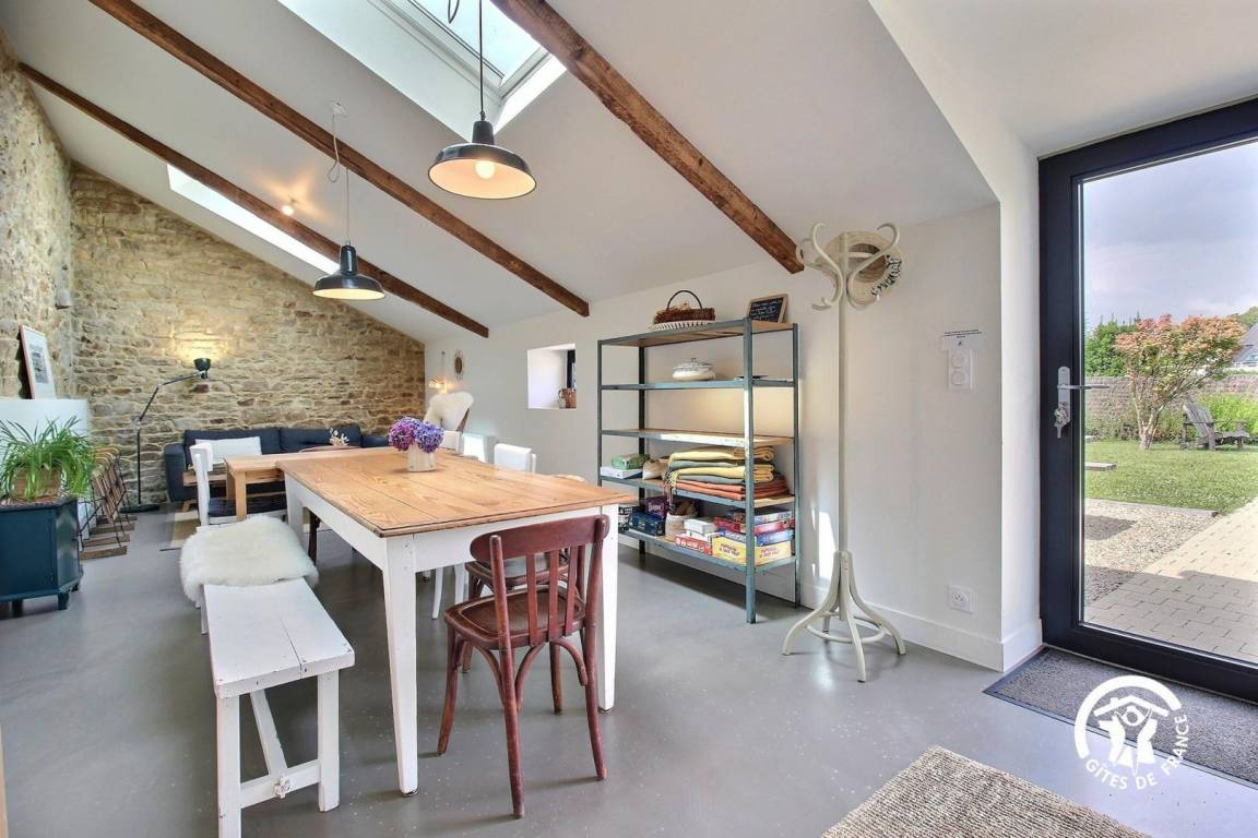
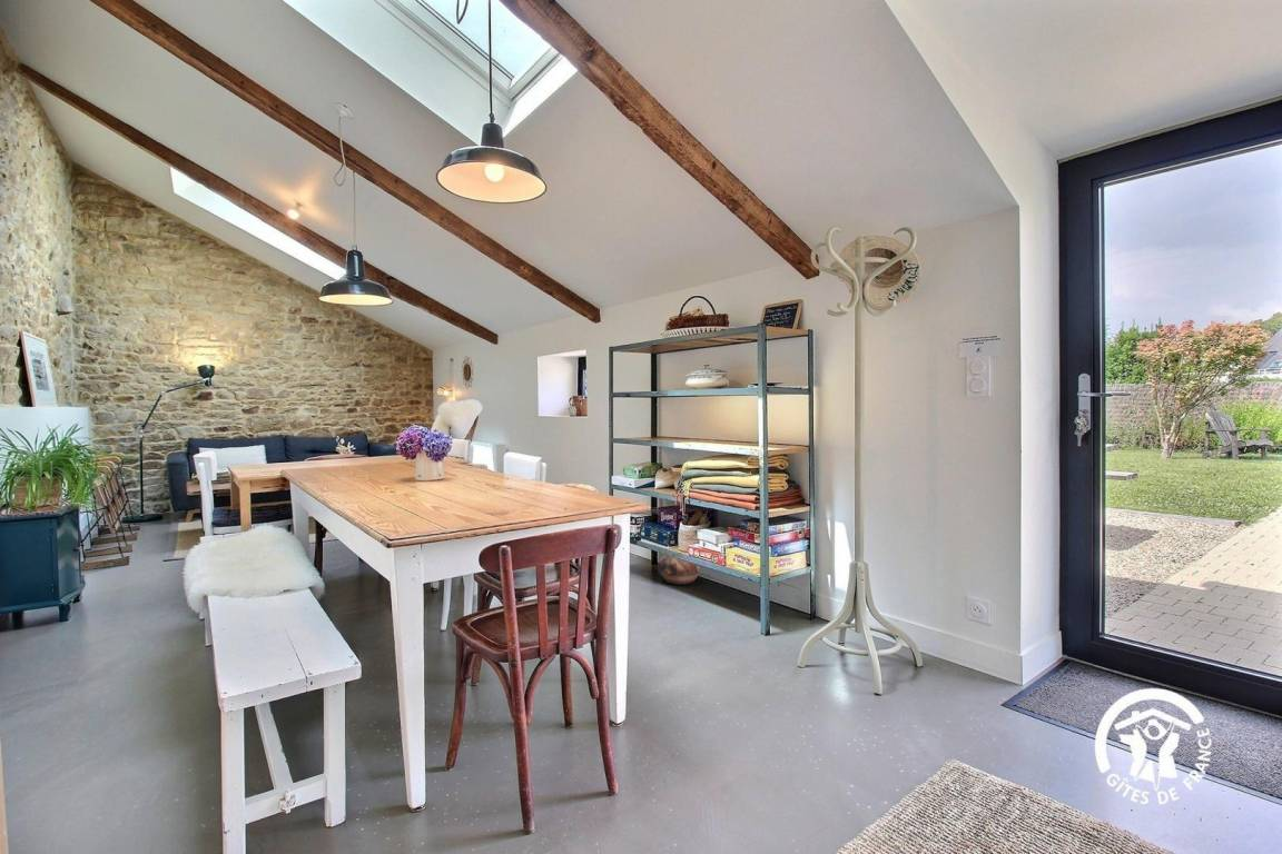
+ ceramic pot [658,553,701,586]
